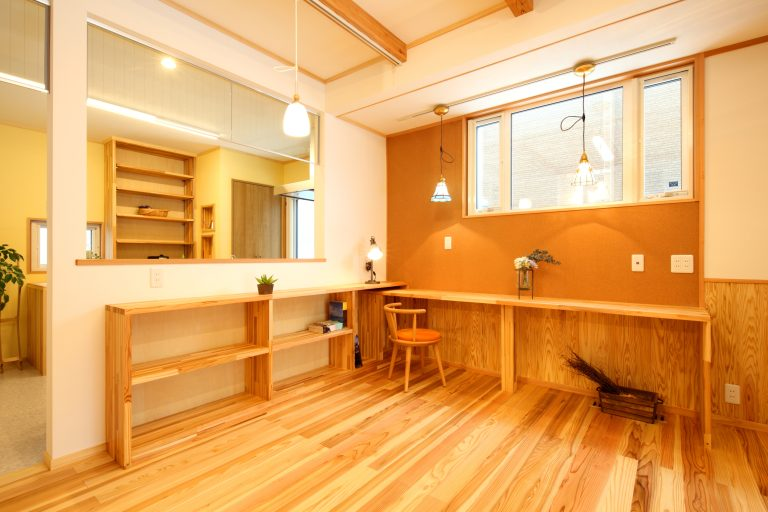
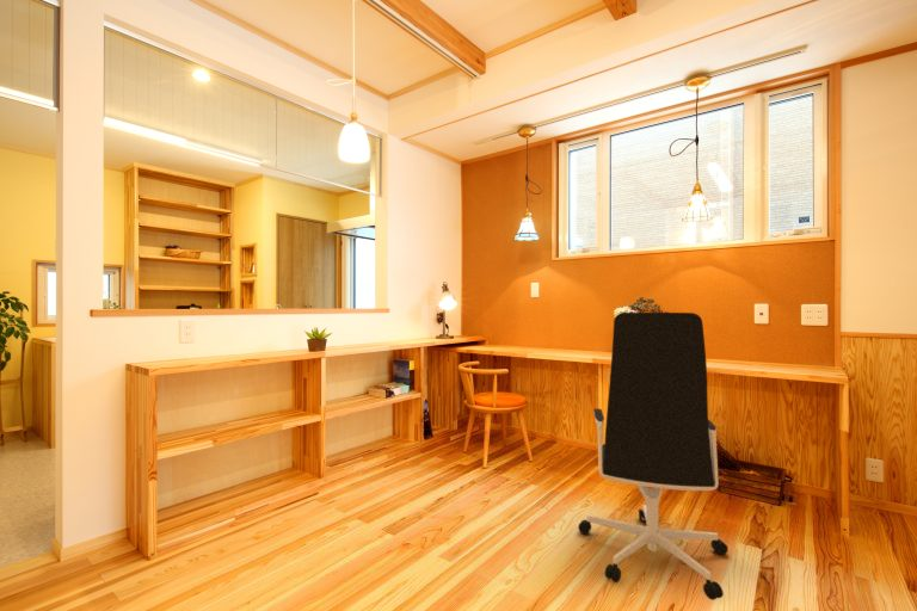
+ office chair [577,311,730,601]
